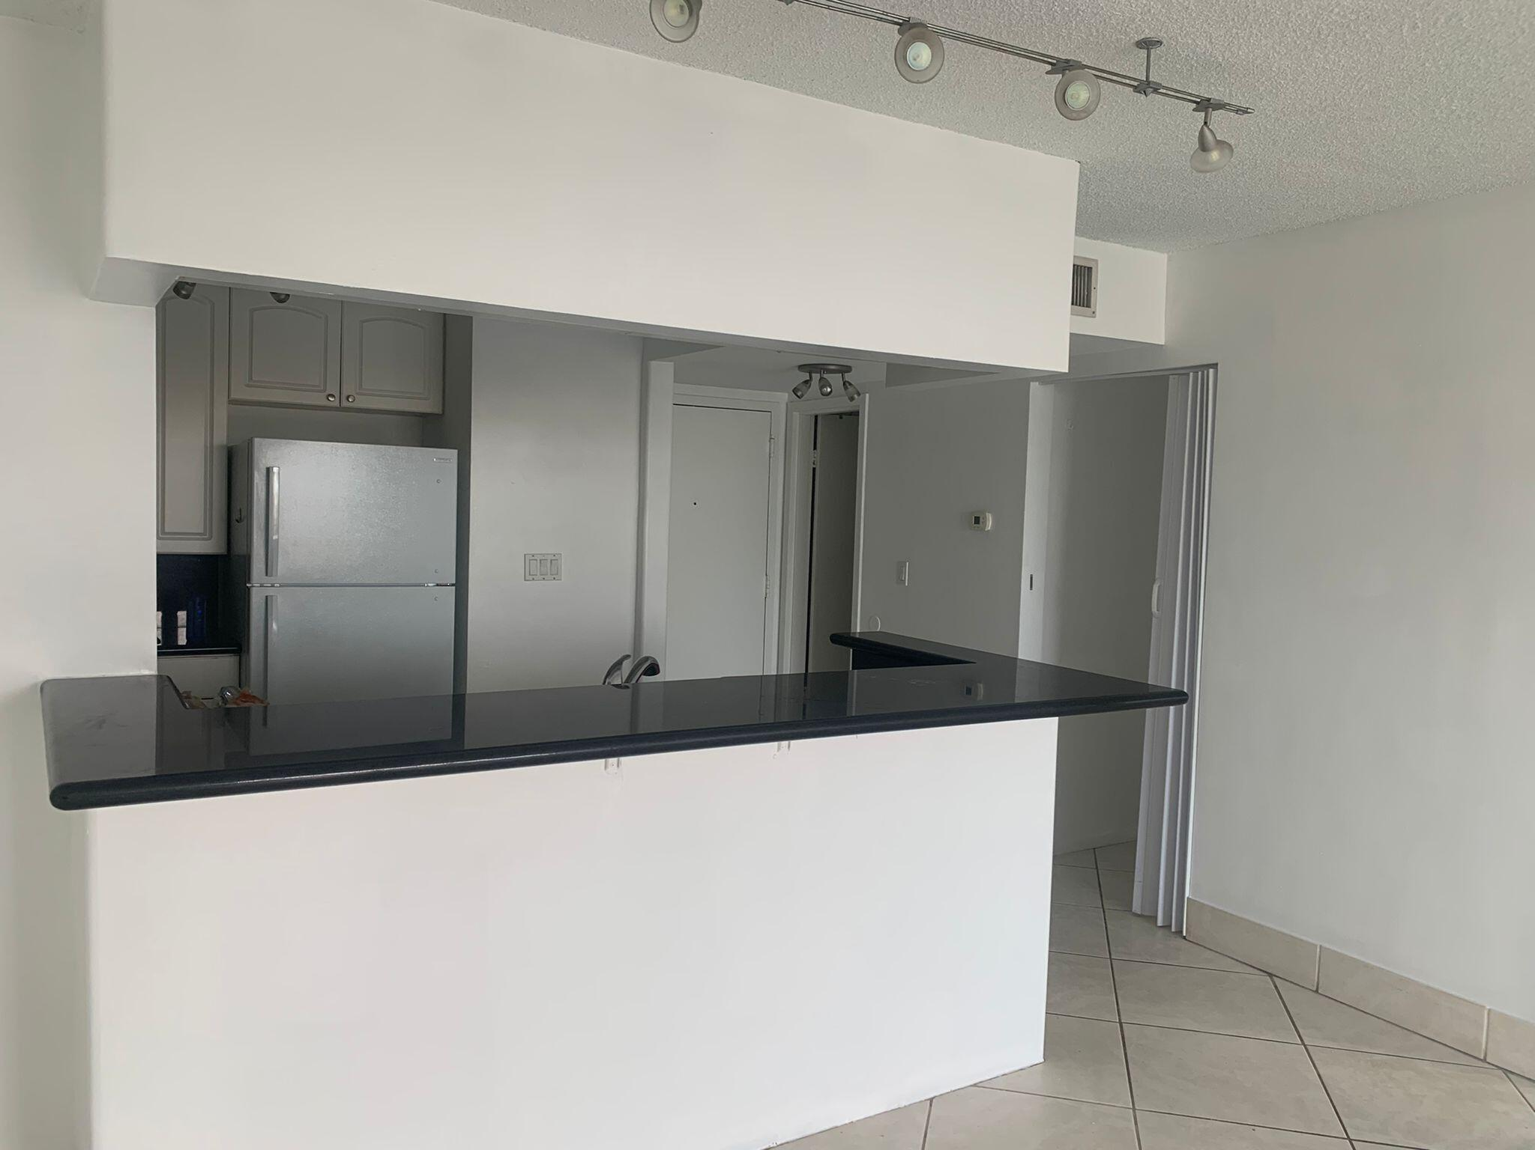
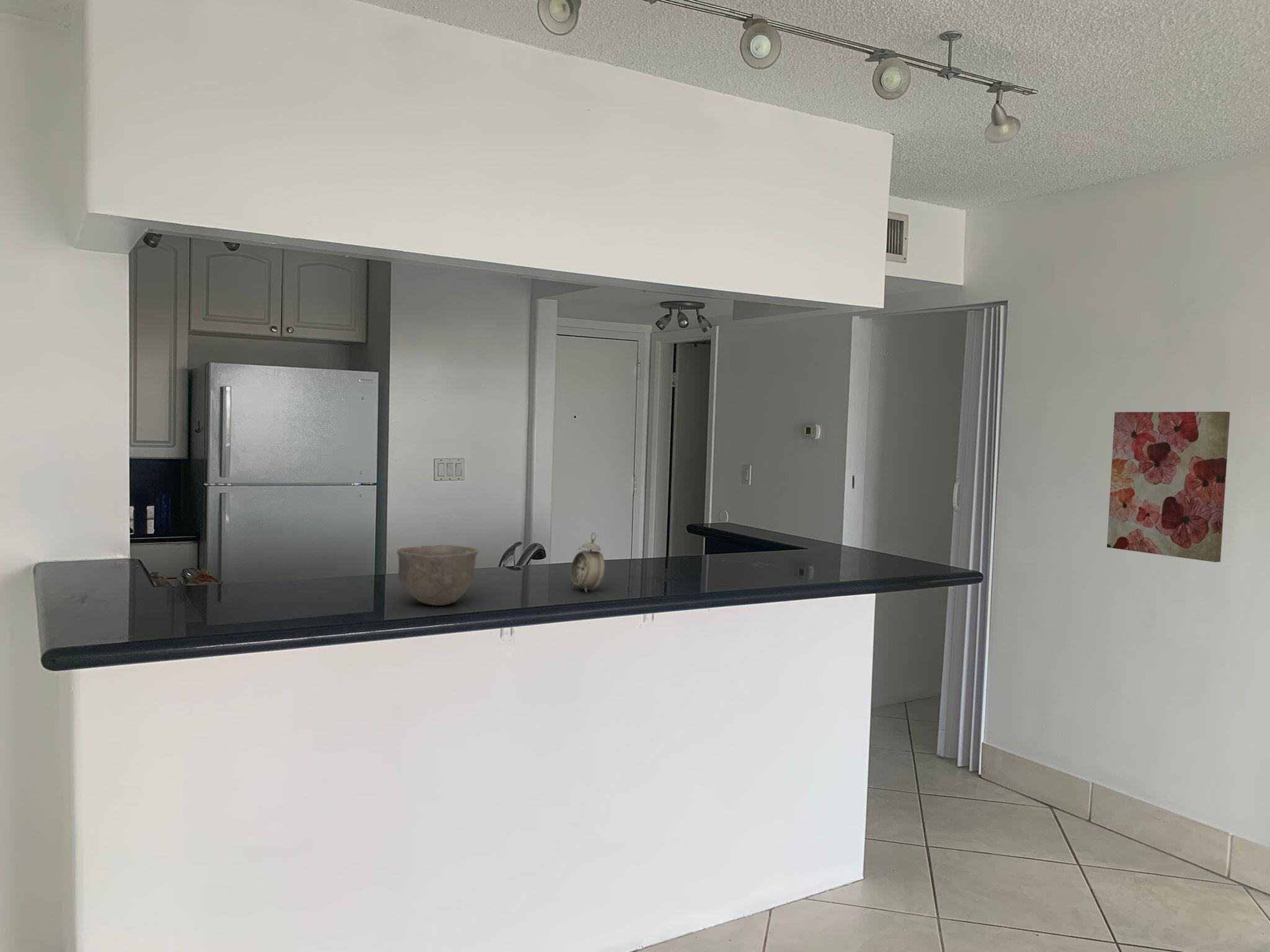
+ alarm clock [570,532,605,594]
+ wall art [1106,411,1230,563]
+ bowl [396,544,479,606]
